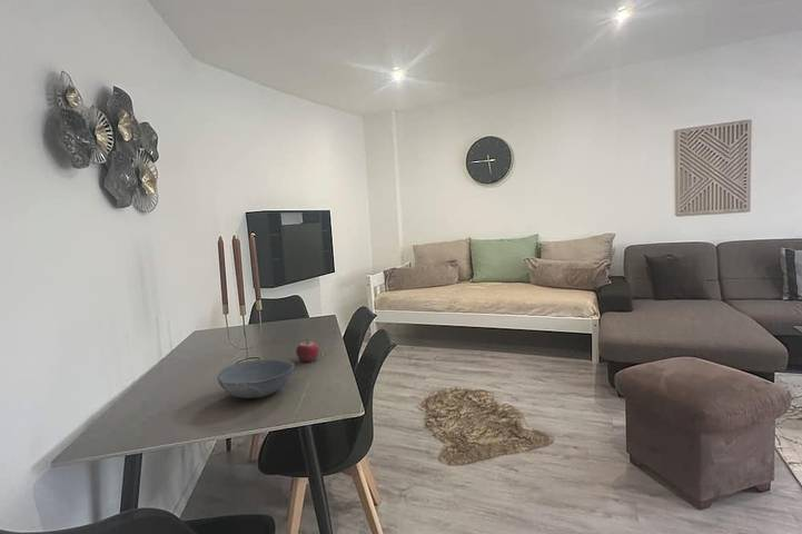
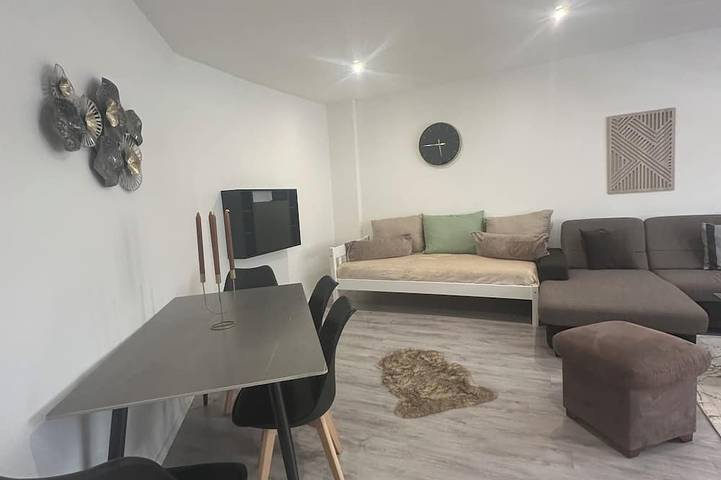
- fruit [295,337,320,363]
- bowl [217,358,296,399]
